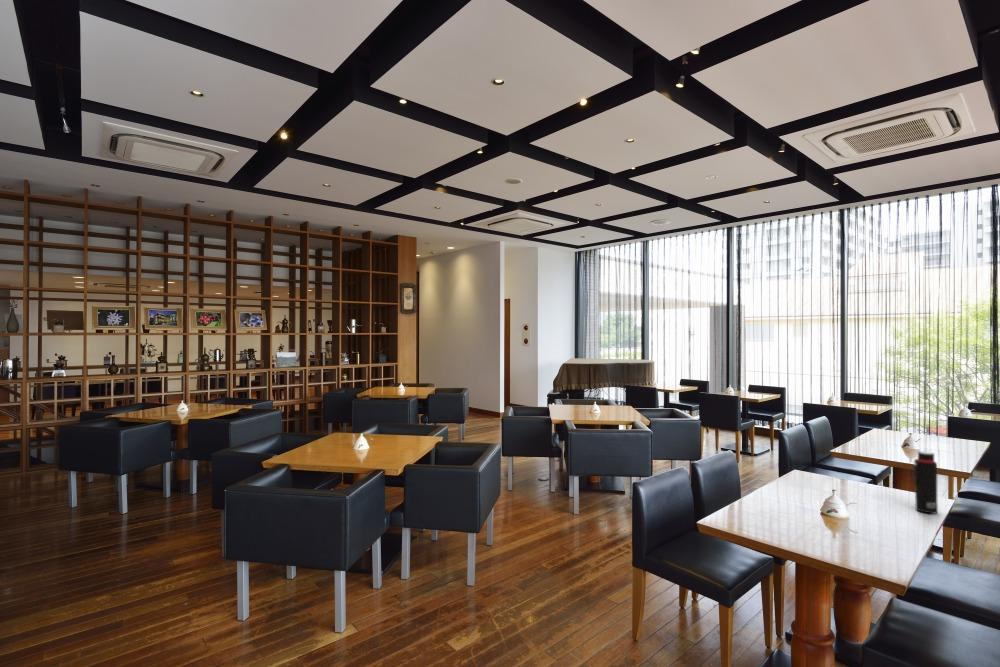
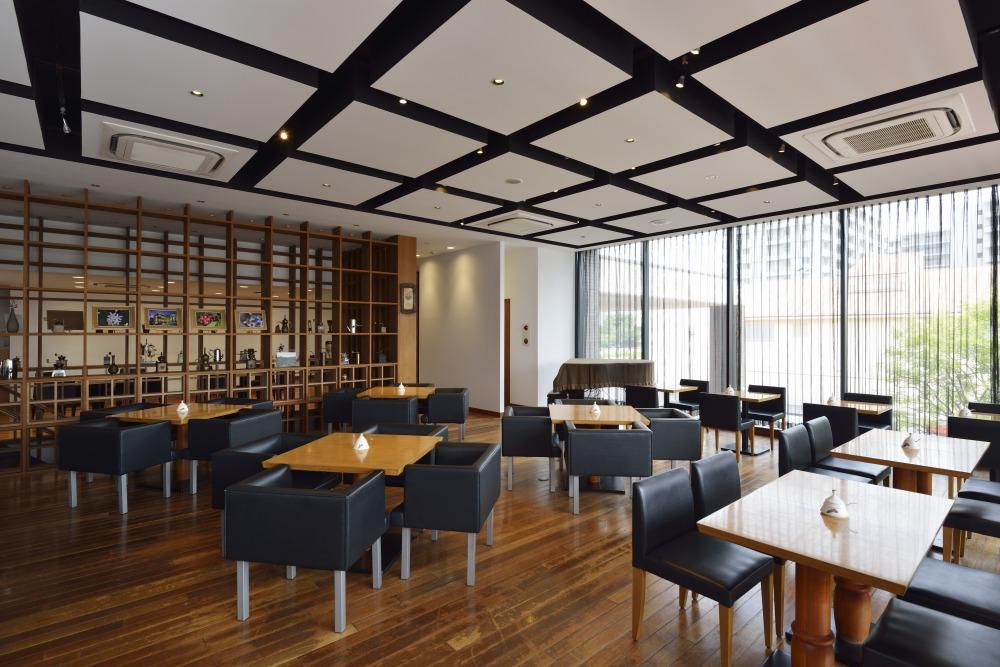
- water bottle [912,450,939,515]
